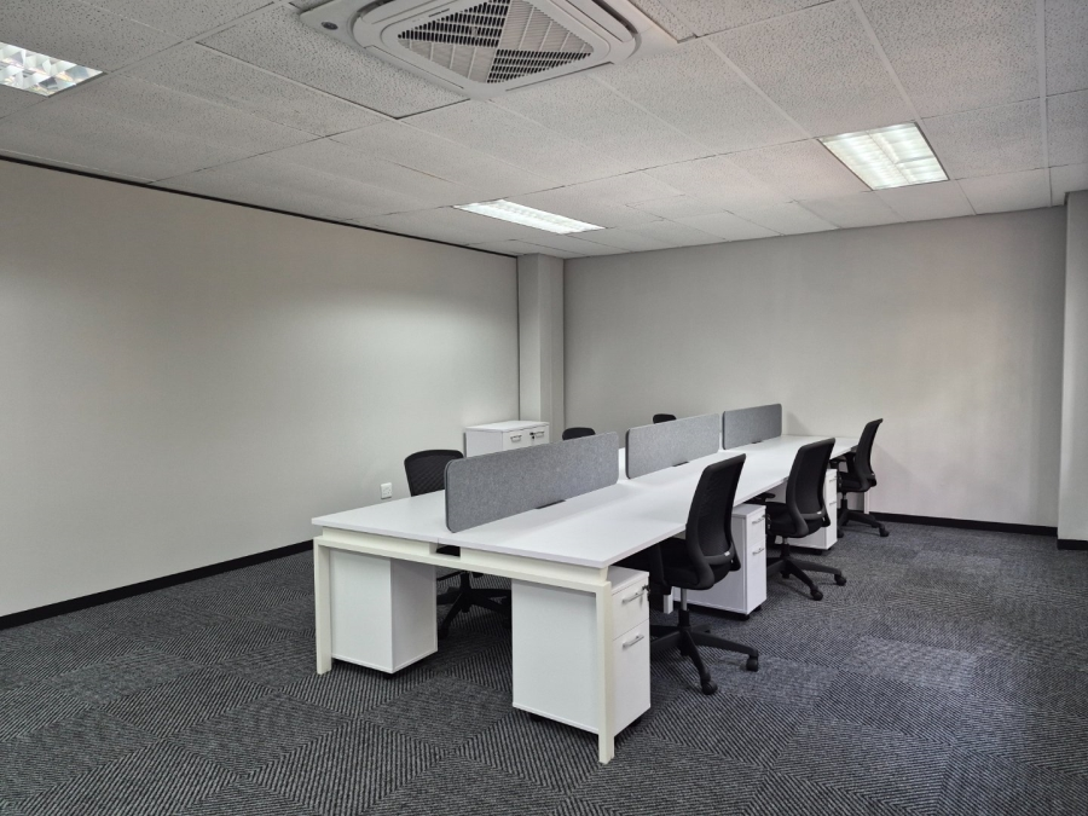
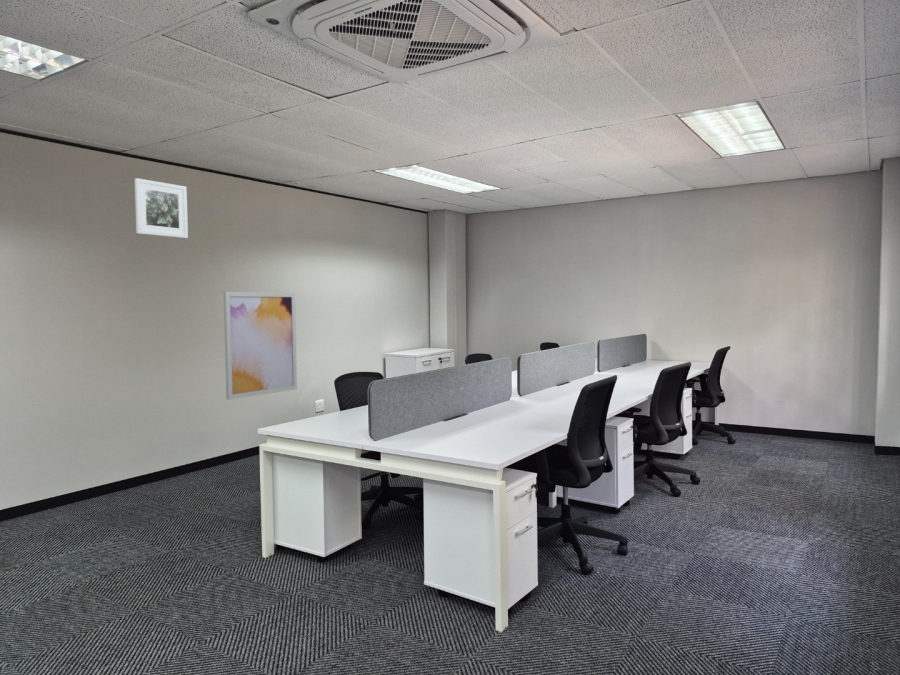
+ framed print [134,177,189,239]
+ wall art [223,291,298,401]
